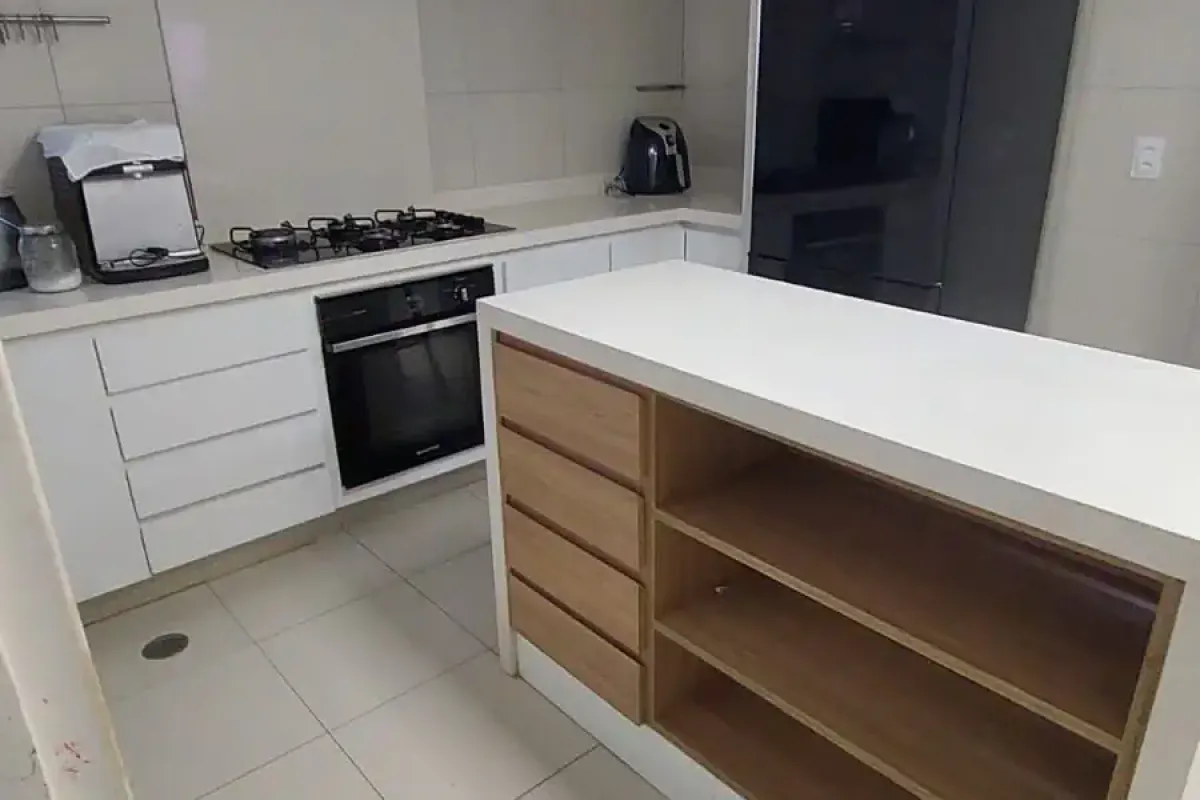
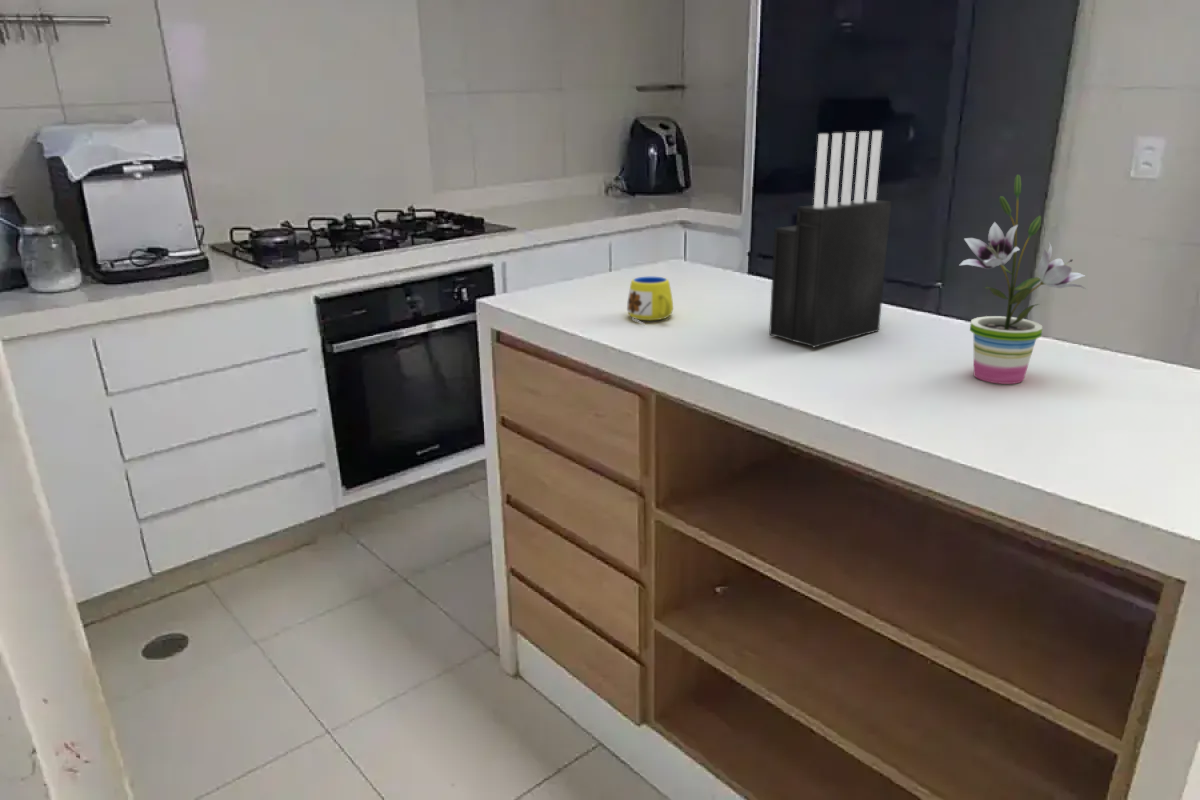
+ mug [626,276,674,326]
+ knife block [768,130,892,348]
+ potted plant [959,174,1088,385]
